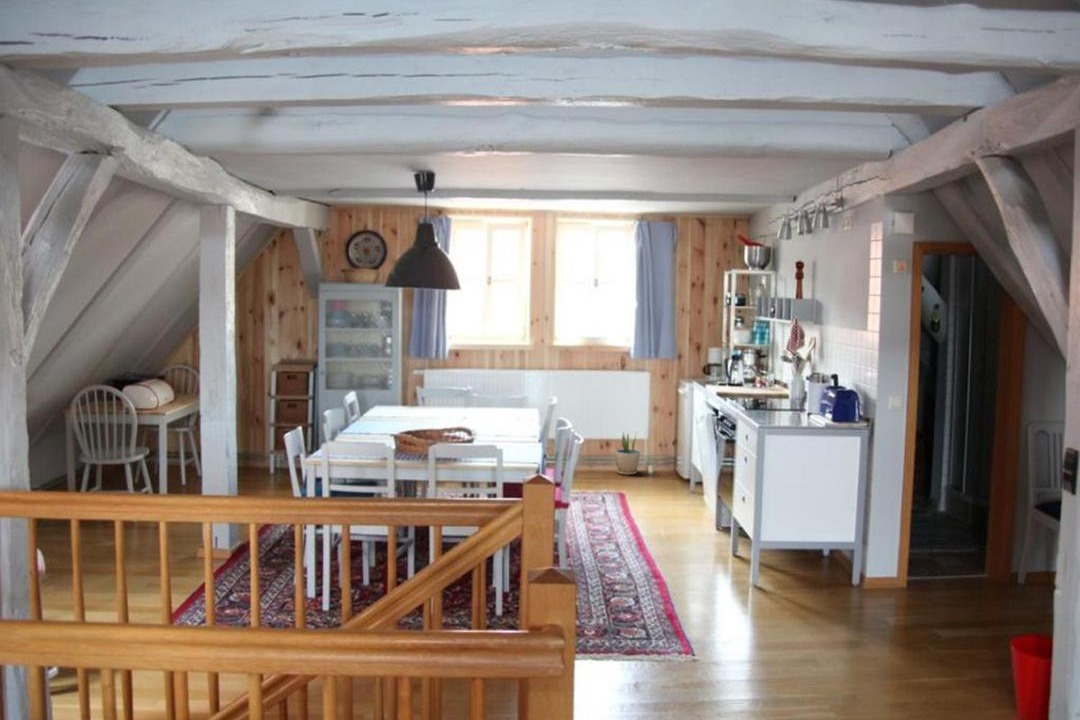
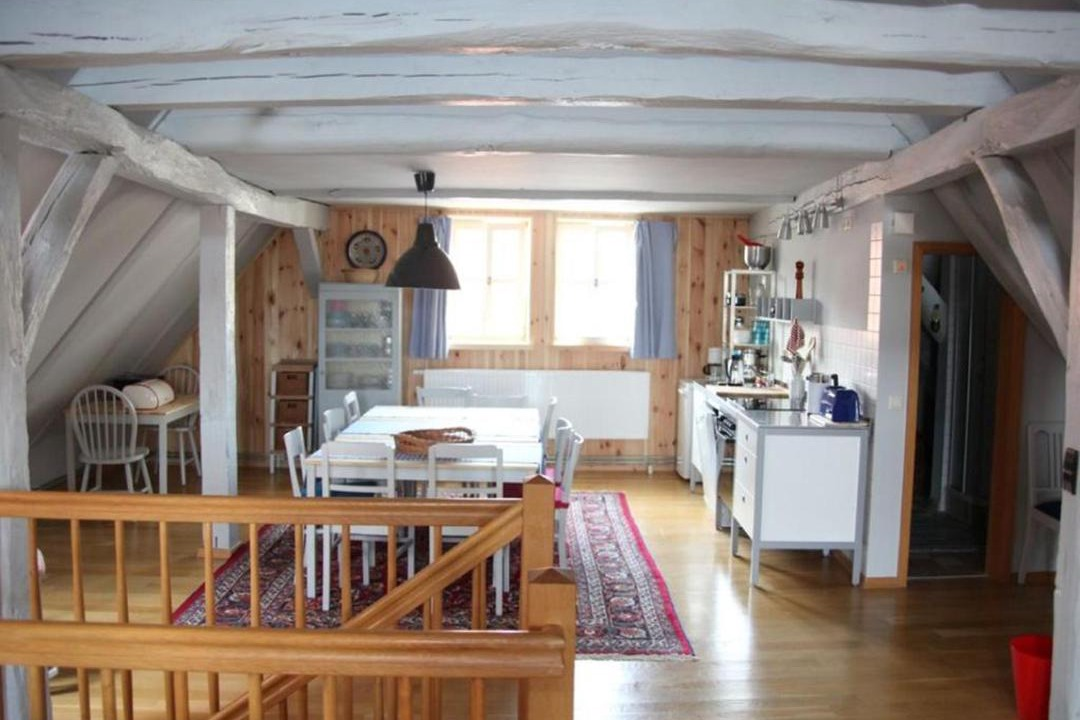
- potted plant [614,427,641,476]
